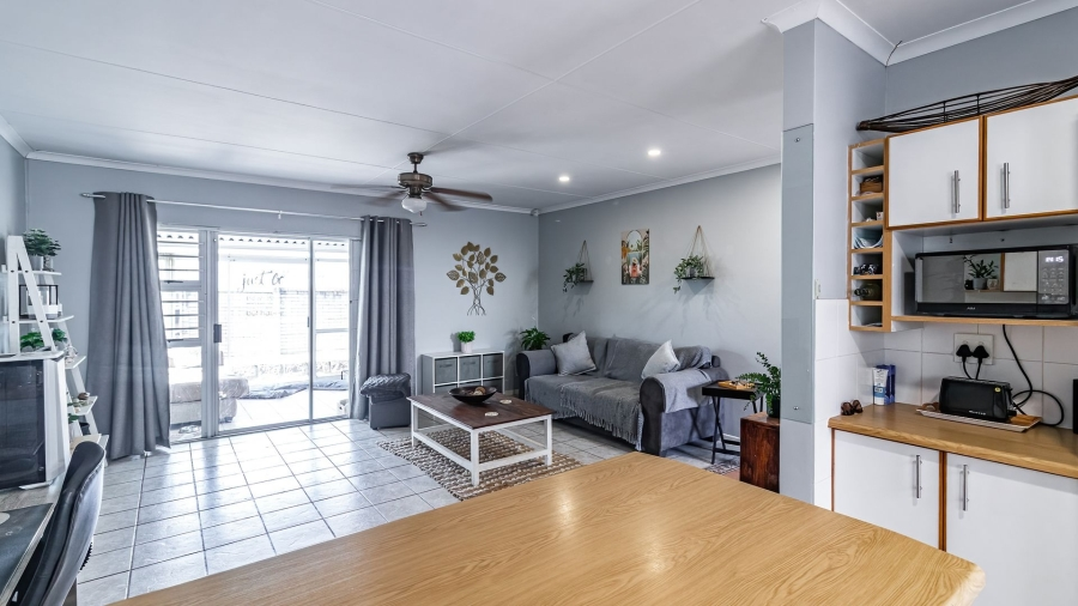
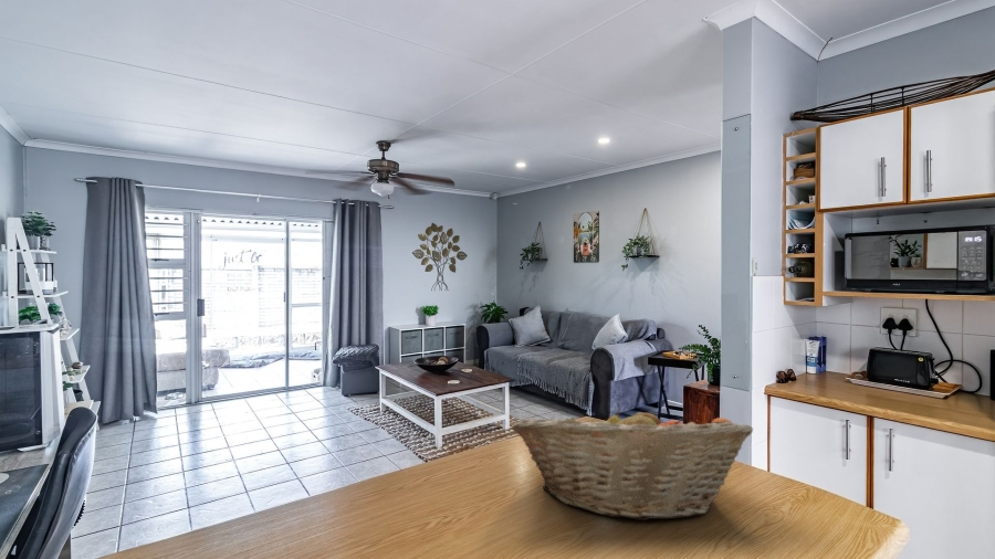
+ fruit basket [511,402,754,521]
